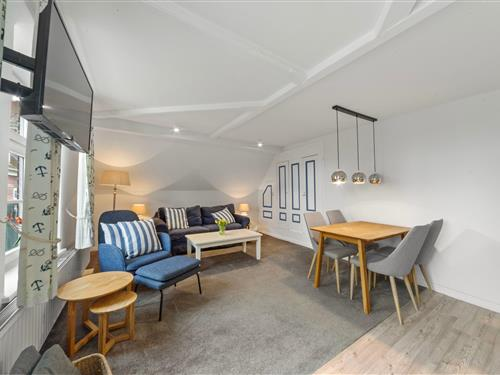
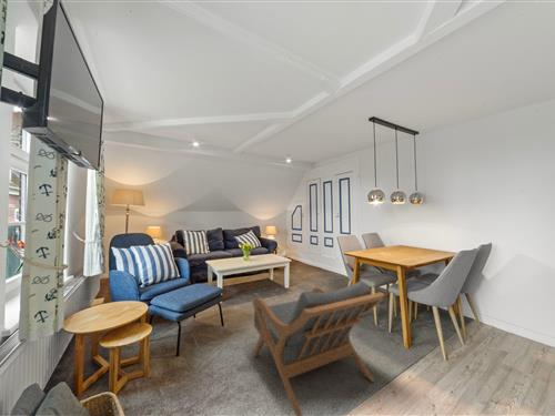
+ armchair [251,280,386,416]
